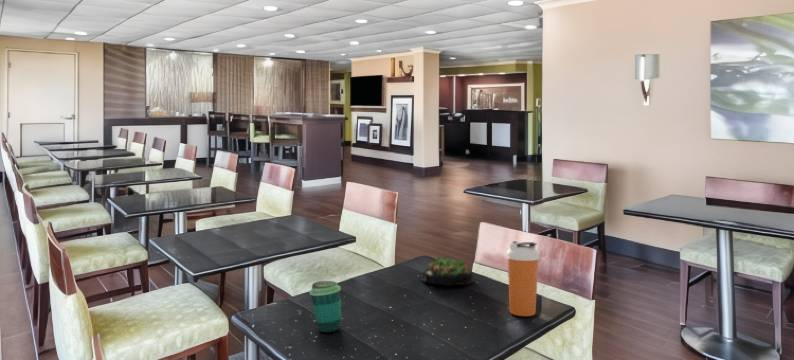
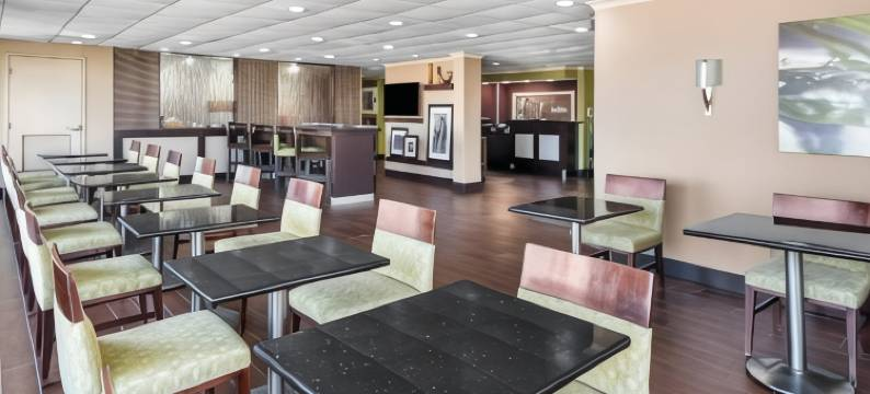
- cup [309,280,342,334]
- succulent plant [421,255,474,287]
- shaker bottle [506,240,540,317]
